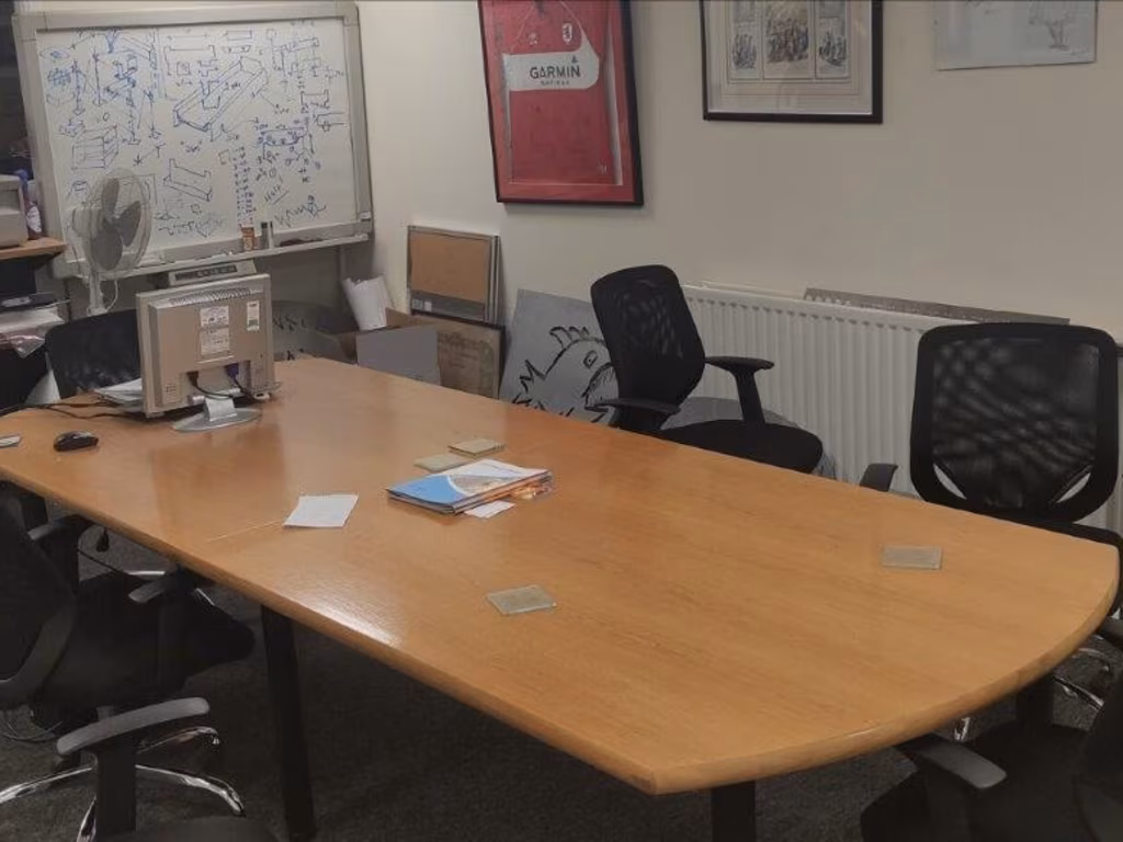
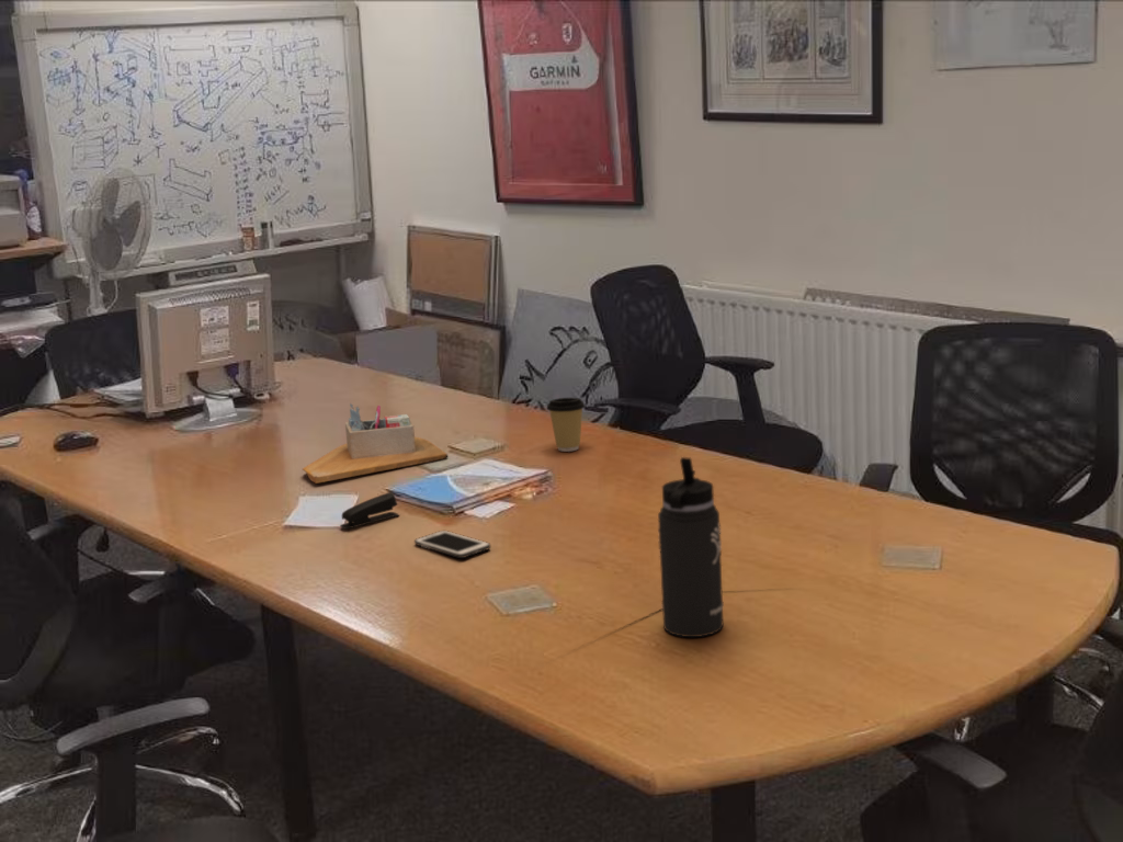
+ thermos bottle [657,456,725,638]
+ cell phone [413,530,491,559]
+ stapler [339,491,400,530]
+ desk organizer [302,402,449,485]
+ coffee cup [545,397,587,453]
